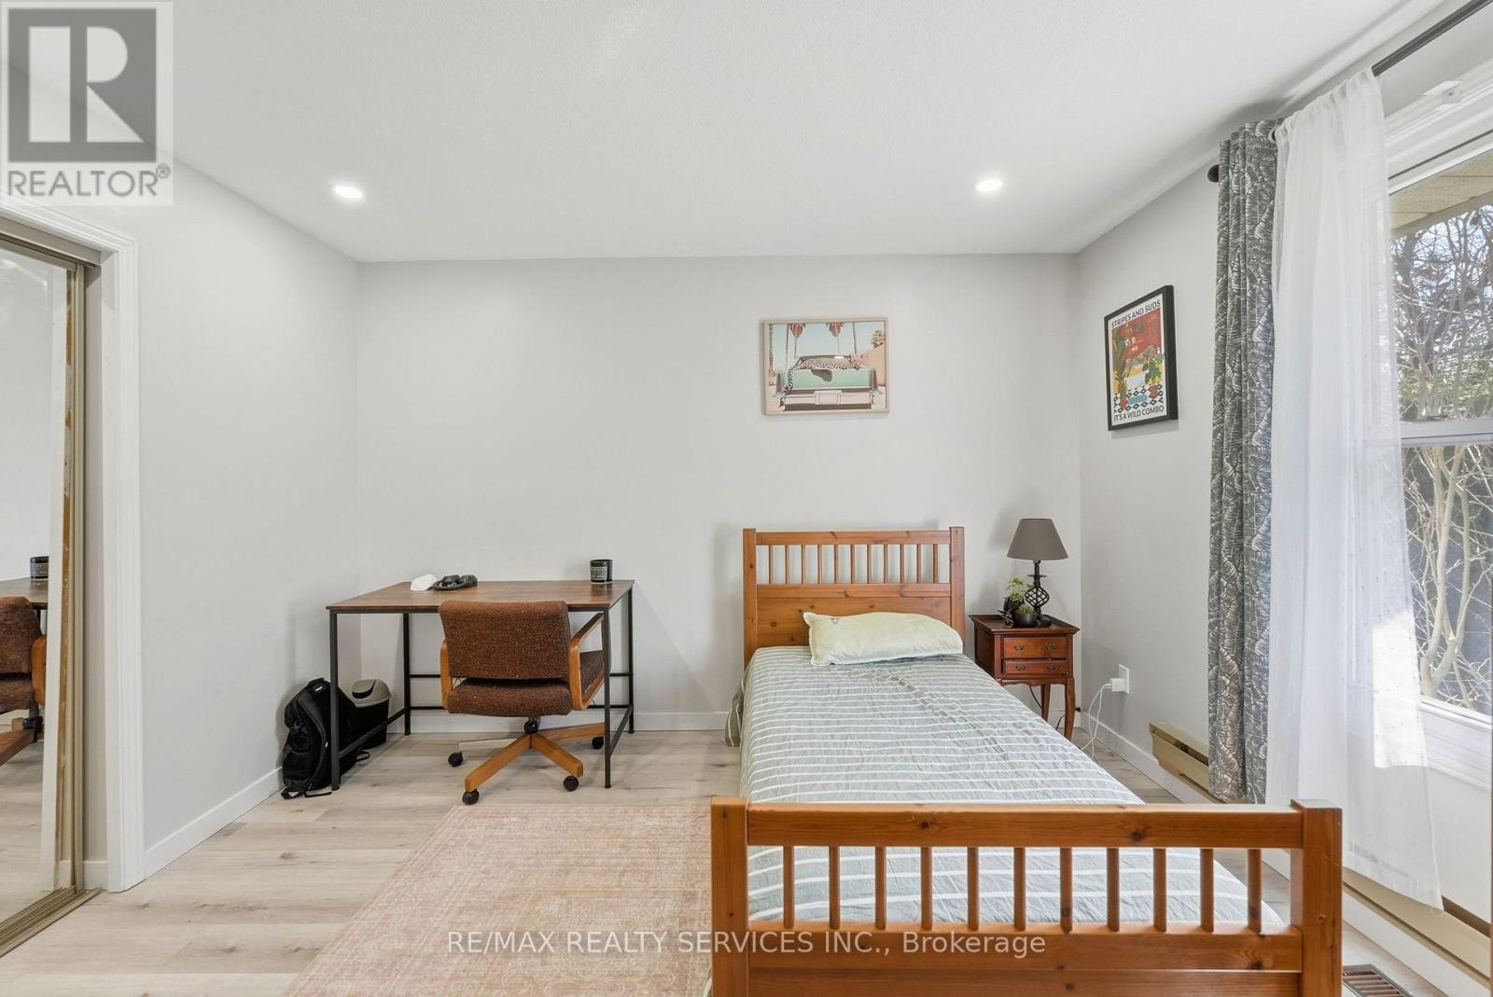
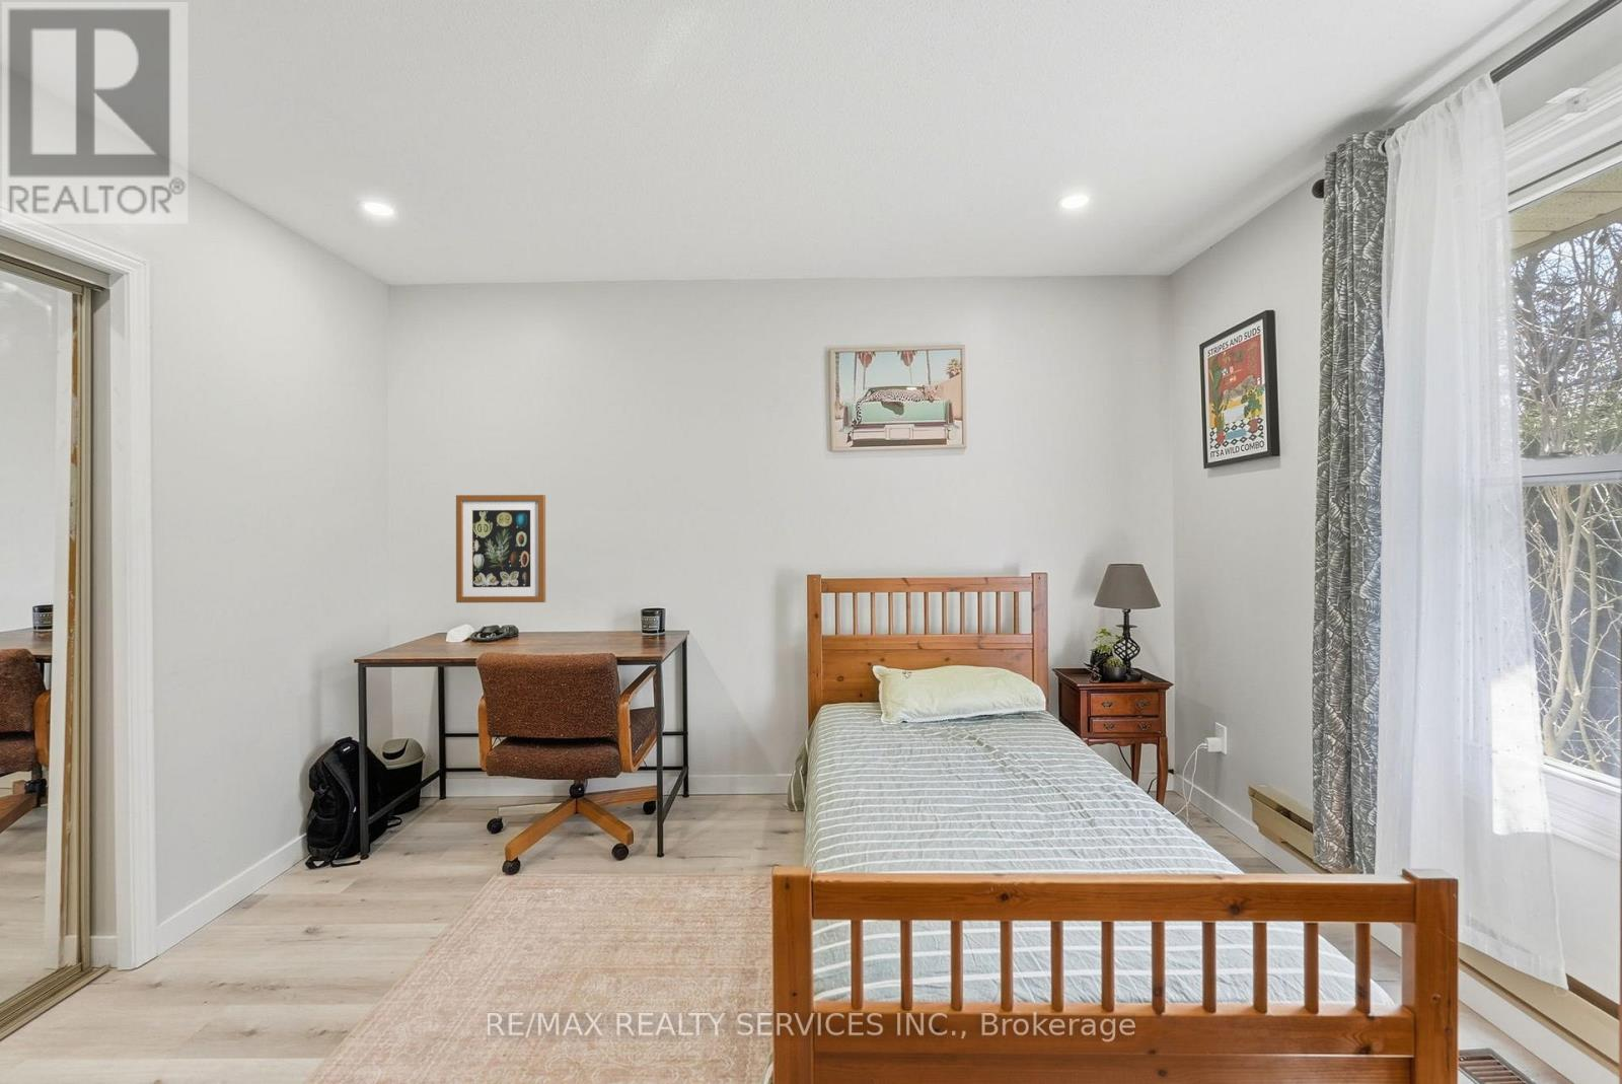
+ wall art [455,494,547,604]
